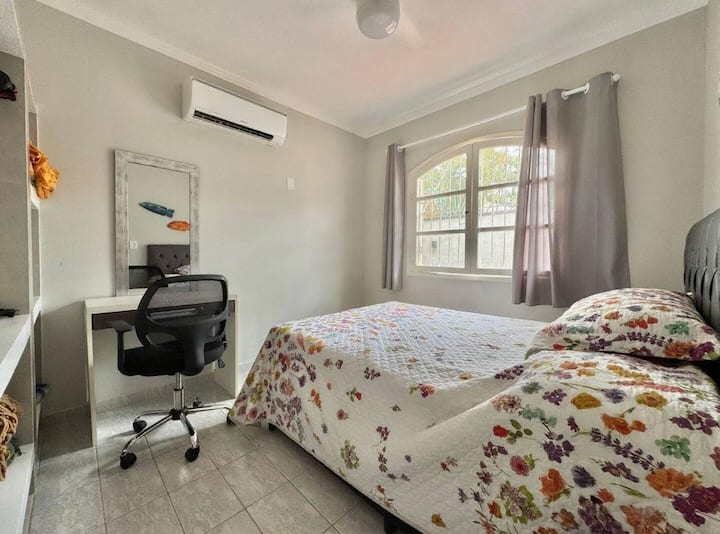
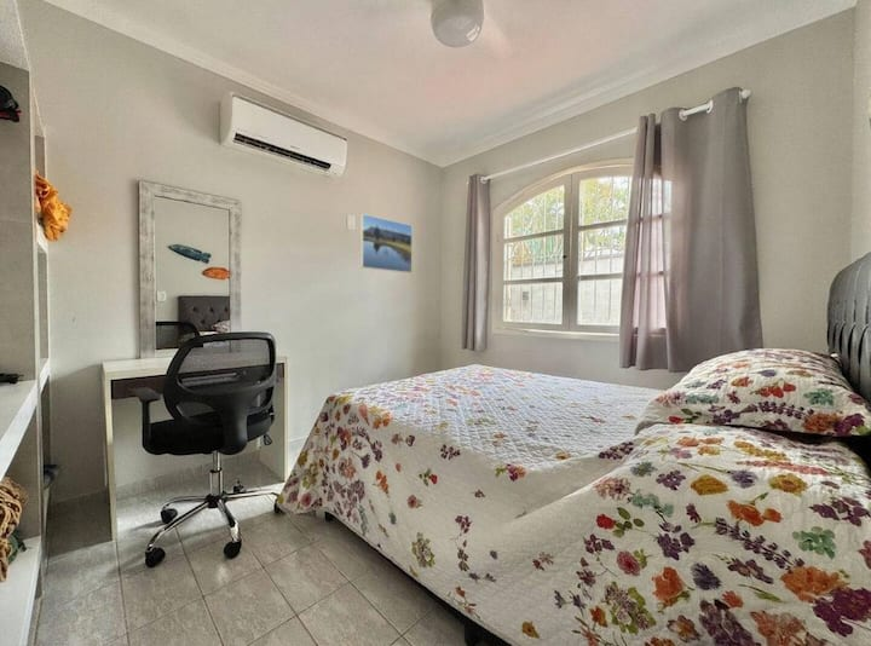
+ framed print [359,213,414,275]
